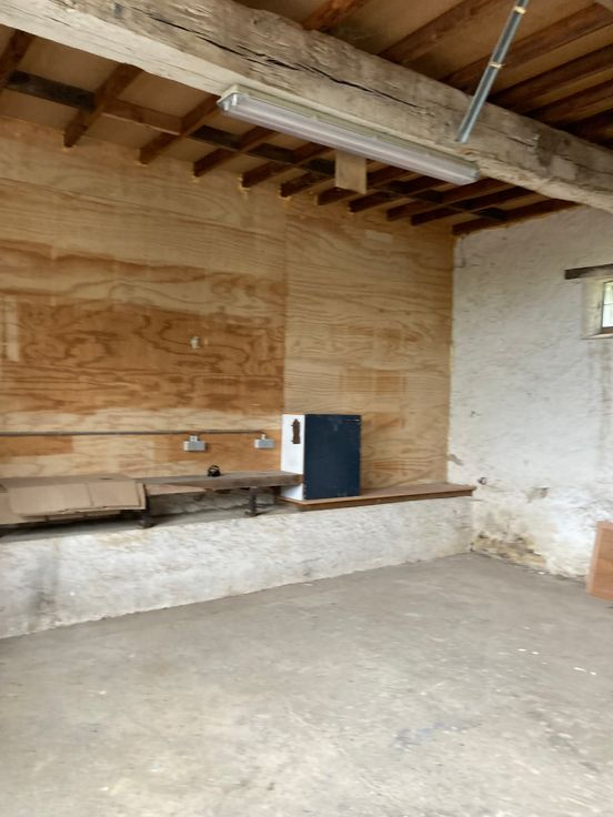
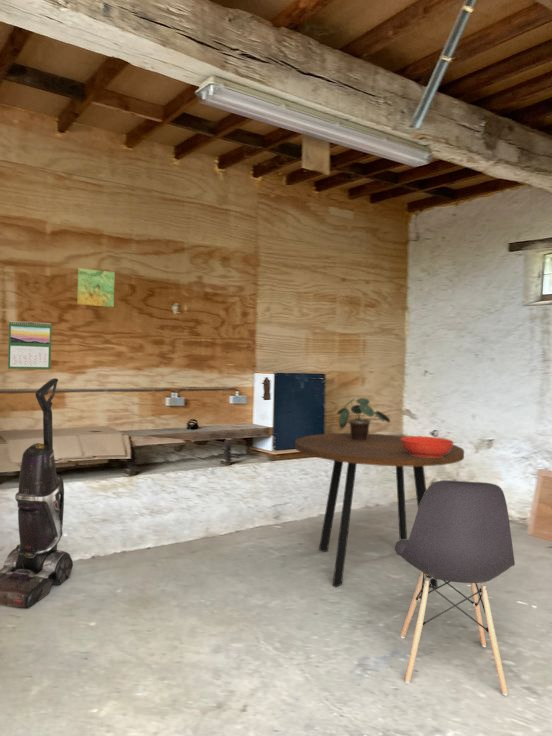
+ calendar [7,320,53,370]
+ potted plant [336,397,391,441]
+ dining table [294,432,465,589]
+ vacuum cleaner [0,377,74,609]
+ map [76,267,116,308]
+ bowl [401,435,455,457]
+ chair [394,479,516,697]
